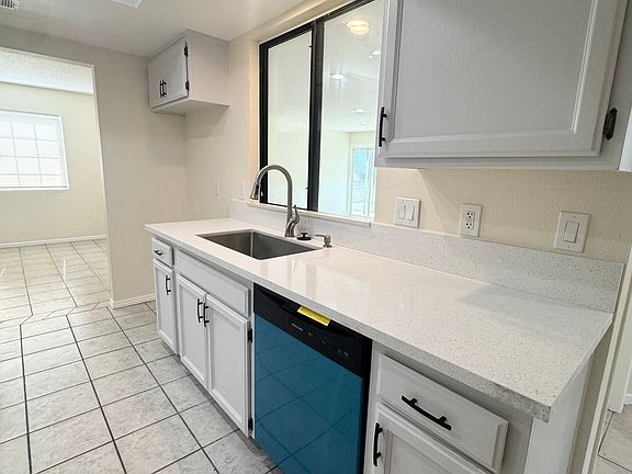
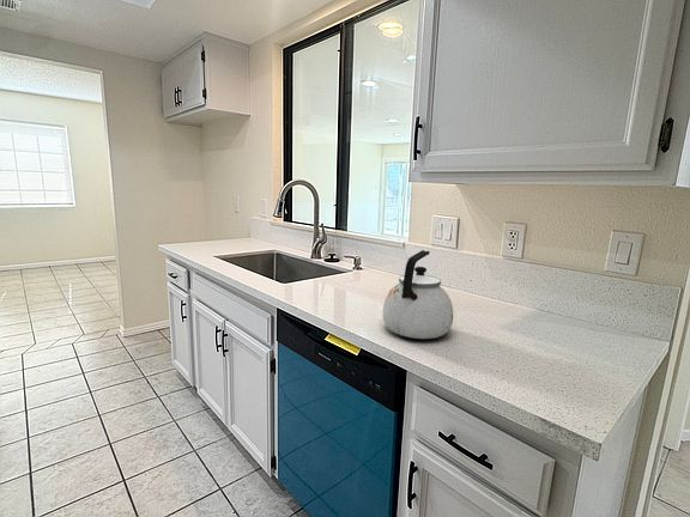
+ kettle [381,249,454,340]
